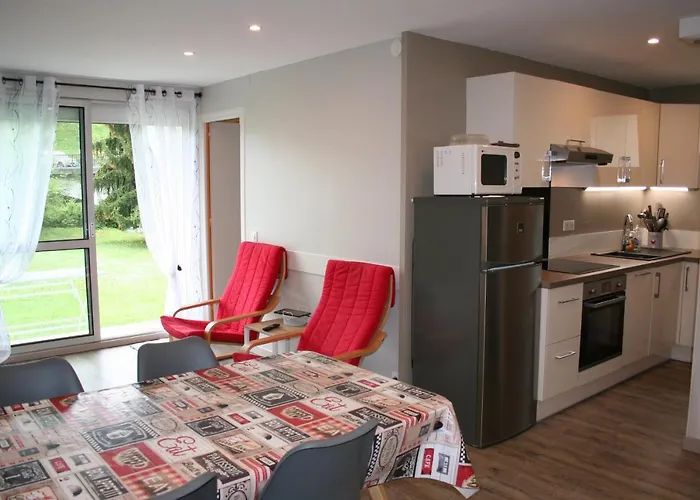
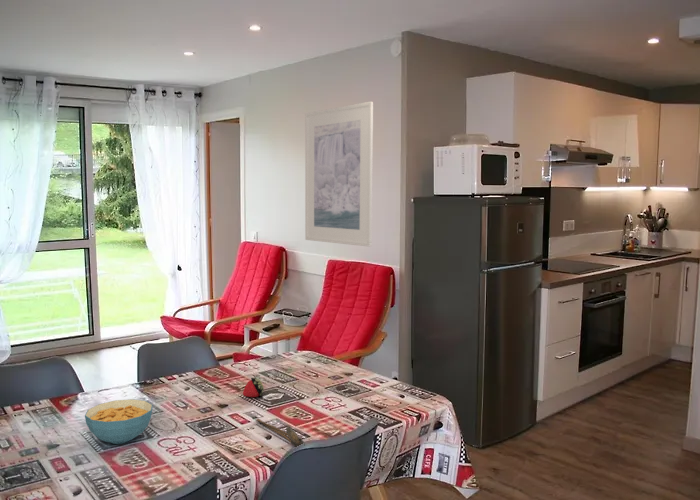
+ fruit [242,375,265,398]
+ spoon [254,418,305,448]
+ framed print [304,101,374,248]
+ cereal bowl [84,398,154,445]
